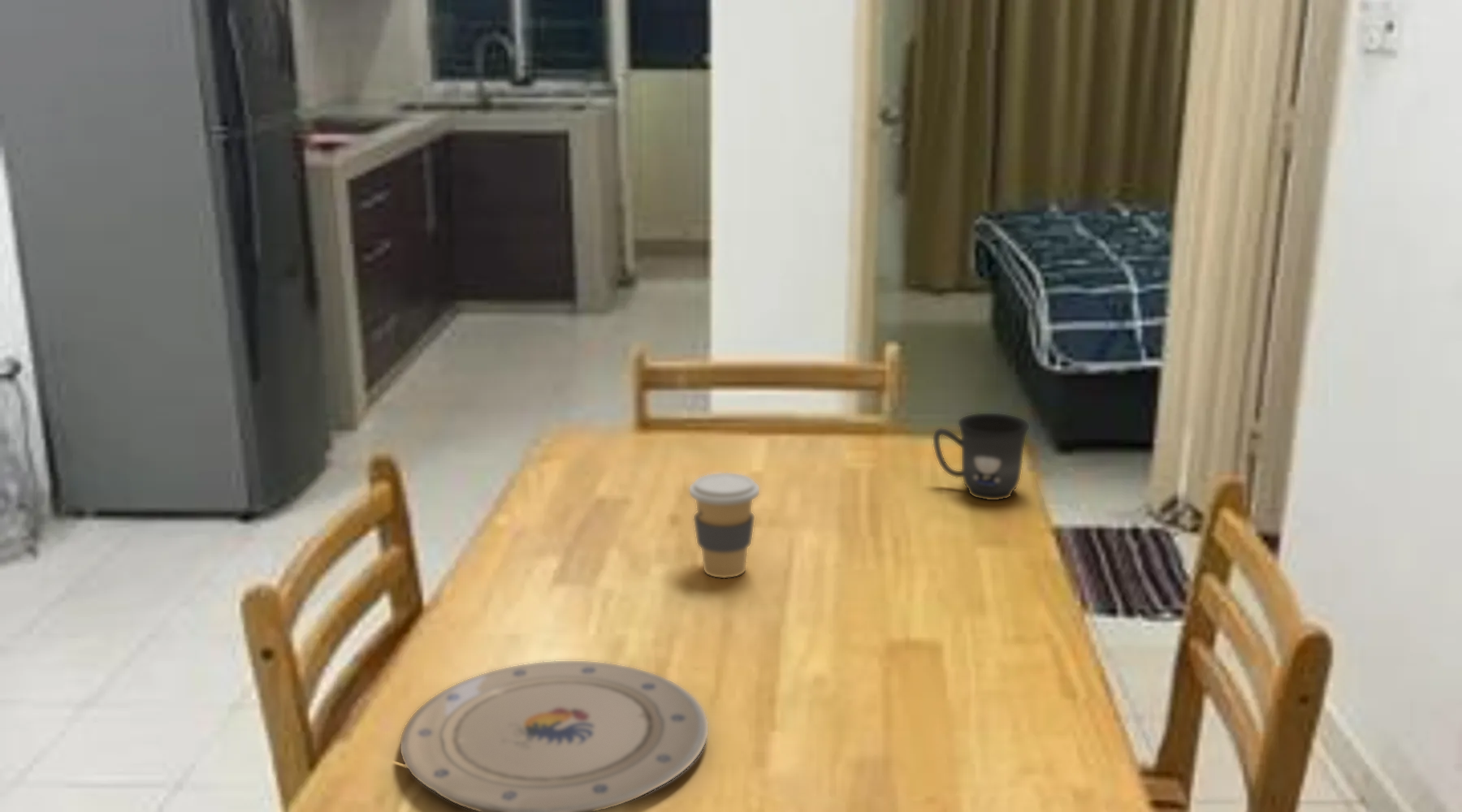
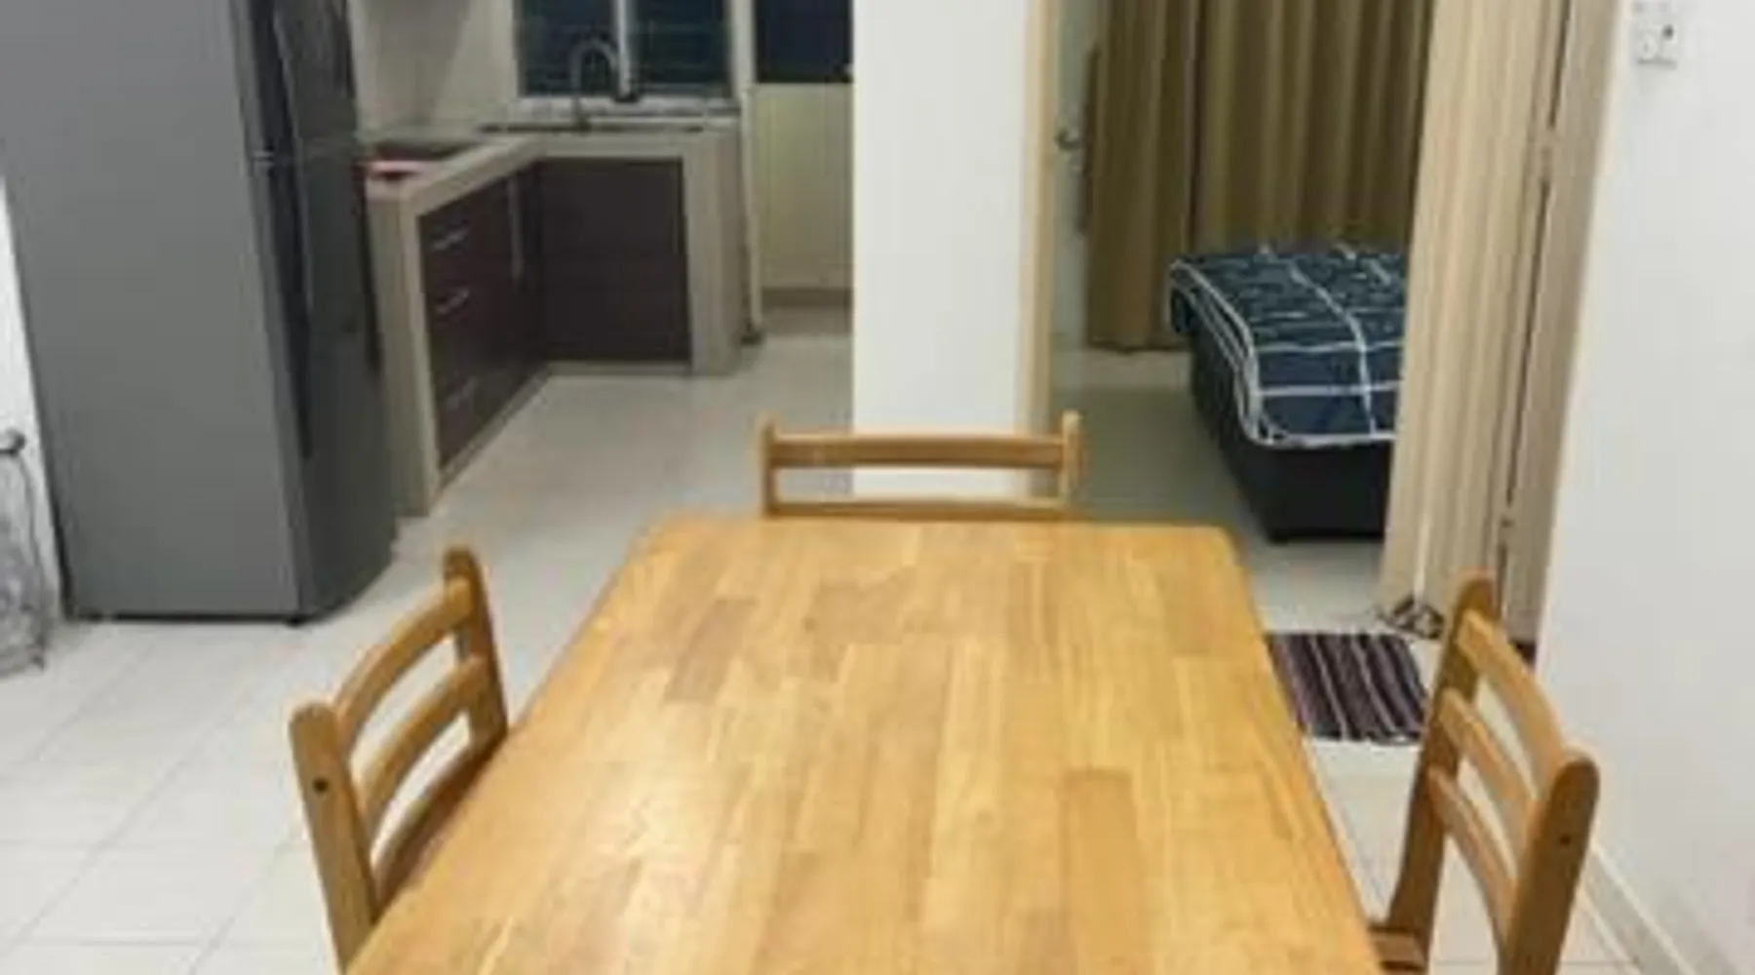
- coffee cup [689,472,760,579]
- mug [932,412,1030,501]
- plate [400,660,709,812]
